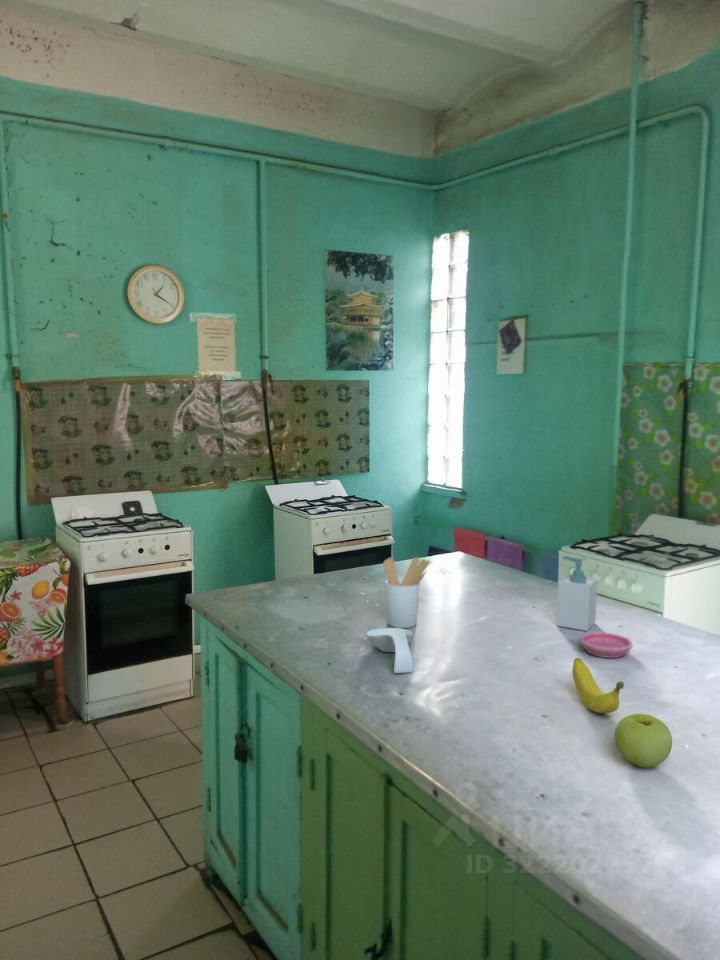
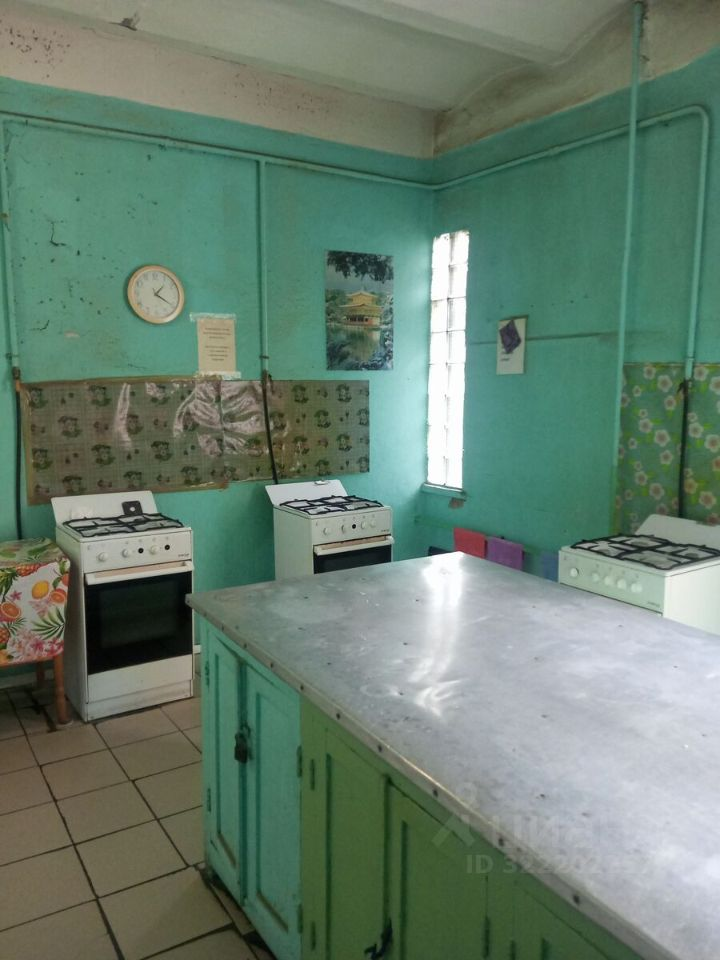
- soap bottle [555,555,598,632]
- apple [613,713,673,769]
- banana [571,657,625,714]
- spoon rest [366,627,415,674]
- saucer [579,631,633,659]
- utensil holder [382,556,431,629]
